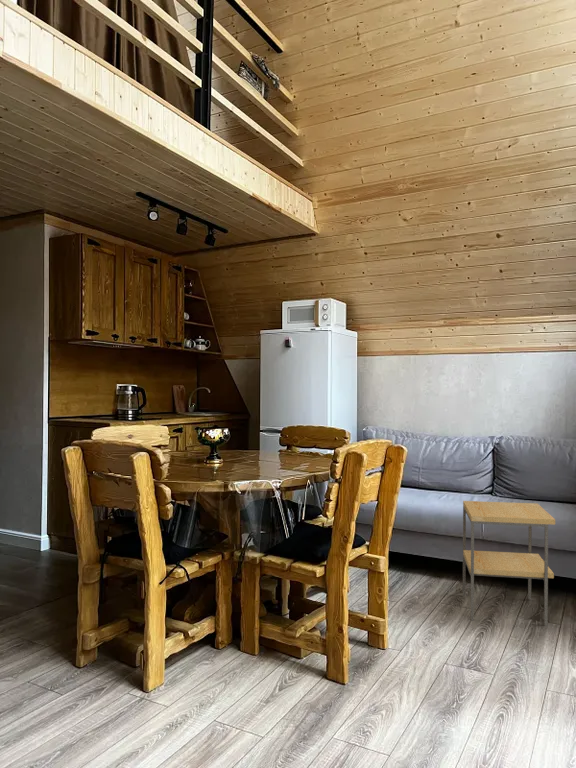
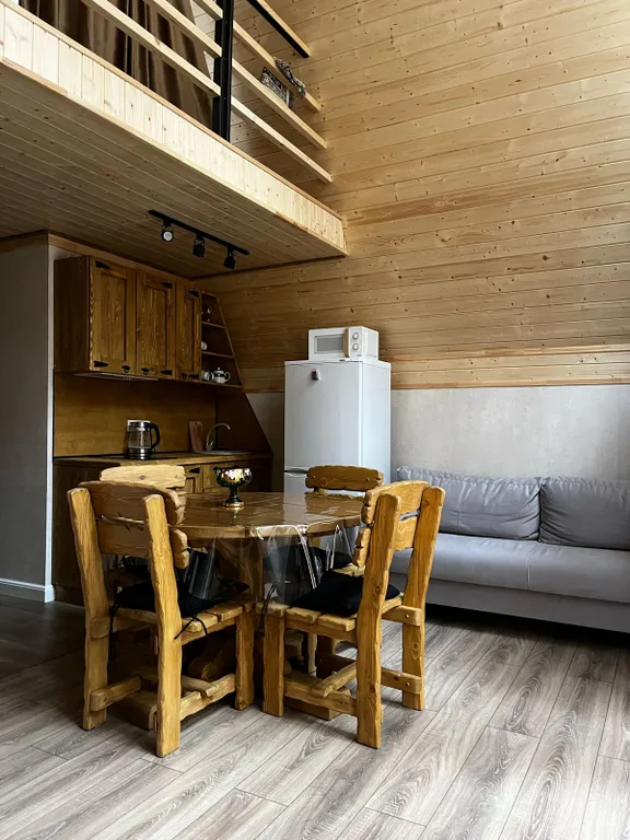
- side table [462,500,556,627]
